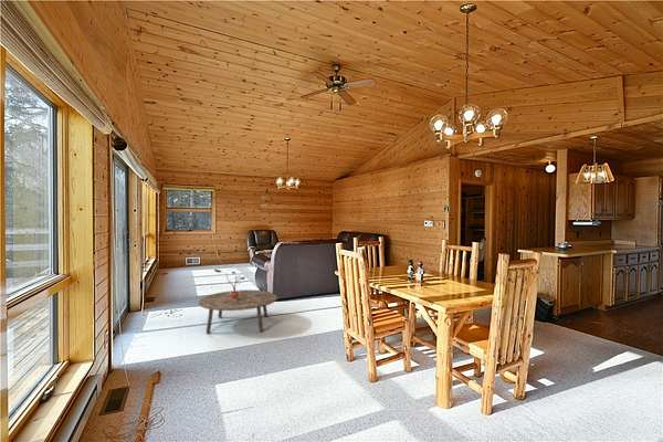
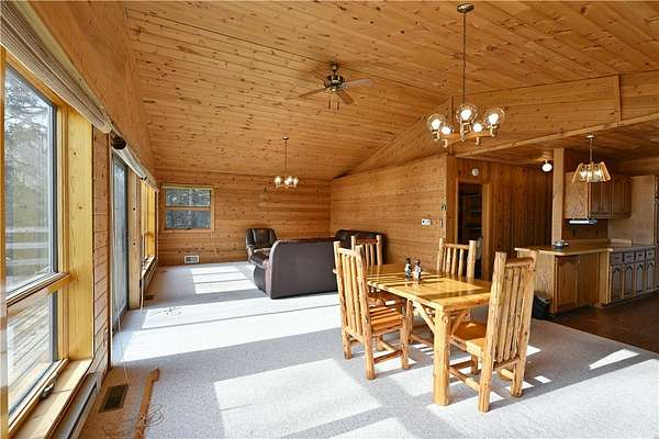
- coffee table [198,288,278,335]
- potted plant [213,269,246,299]
